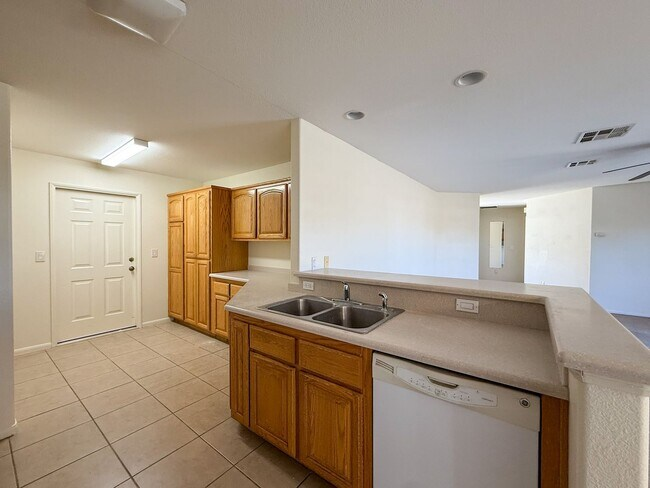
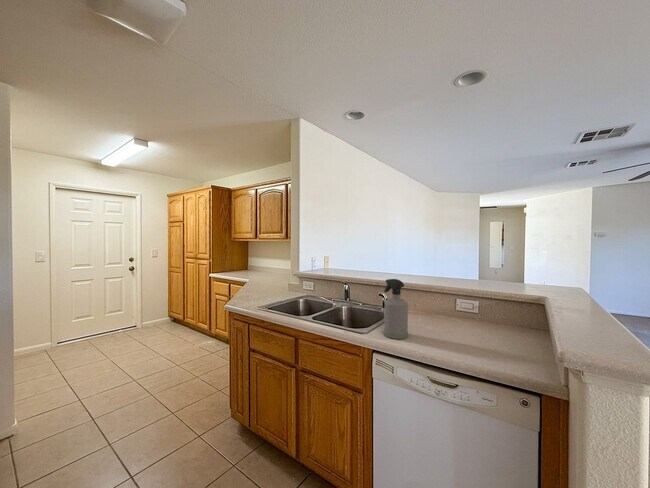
+ spray bottle [383,278,409,340]
